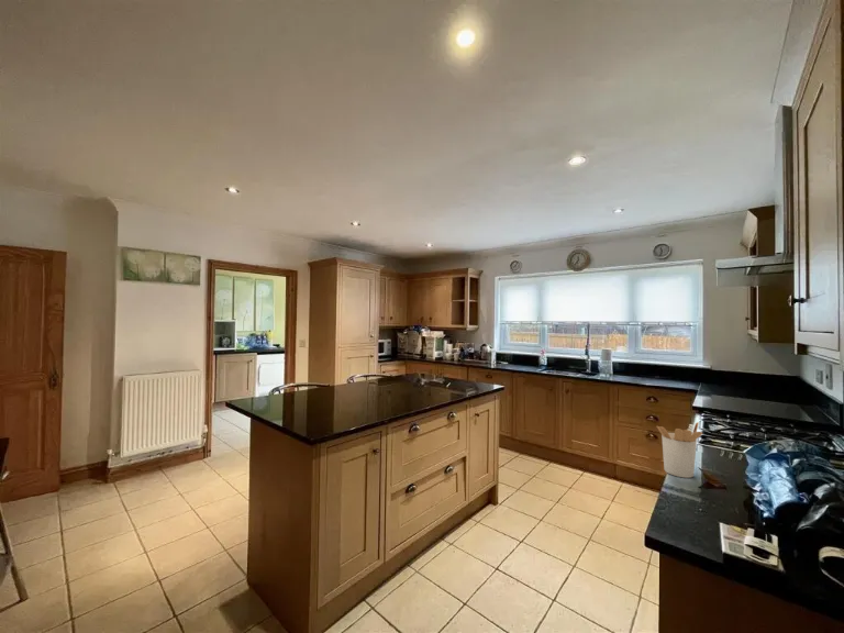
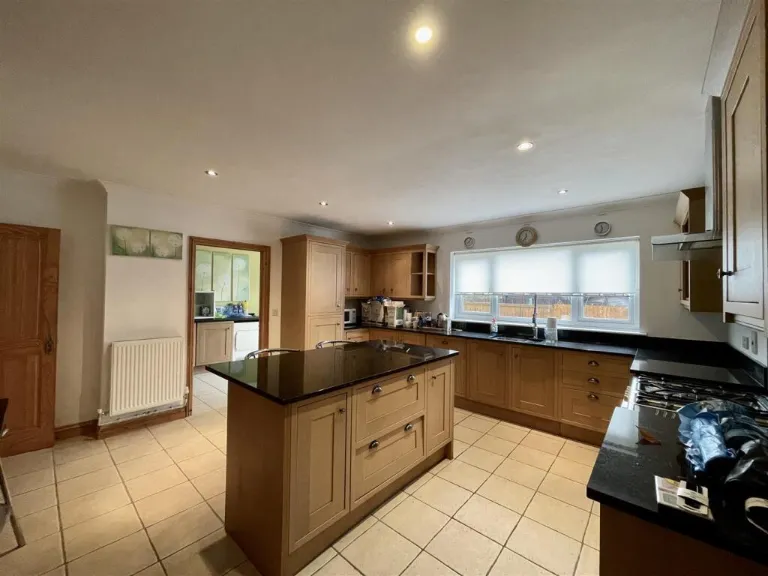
- utensil holder [656,421,703,479]
